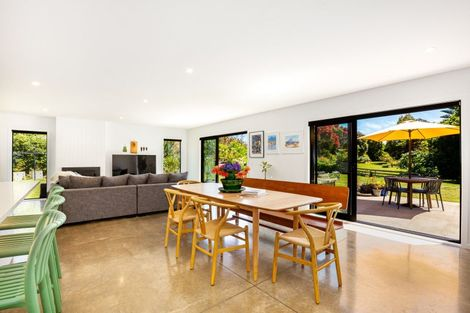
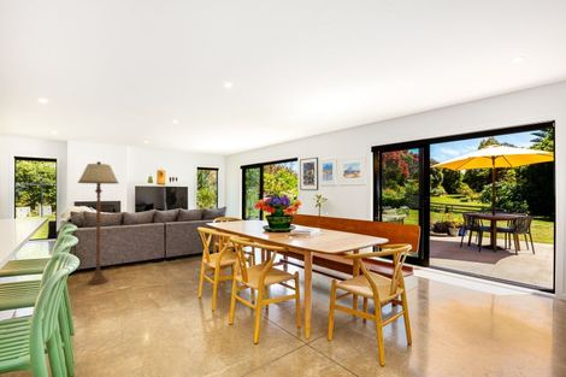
+ floor lamp [77,160,120,287]
